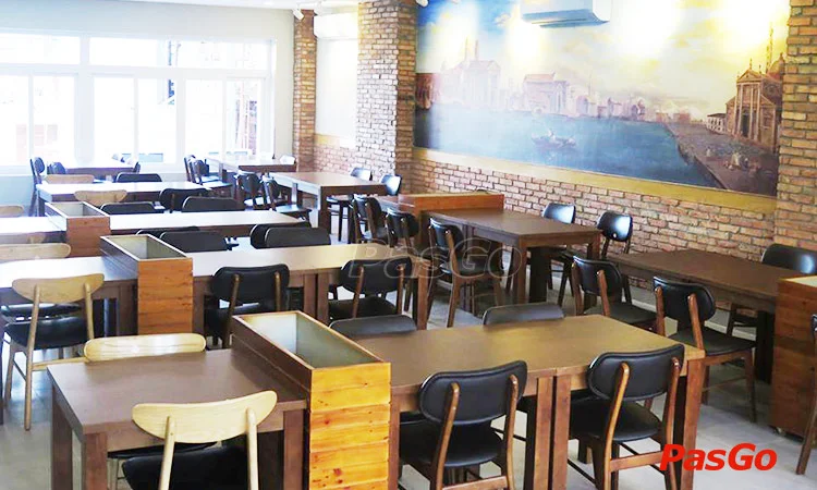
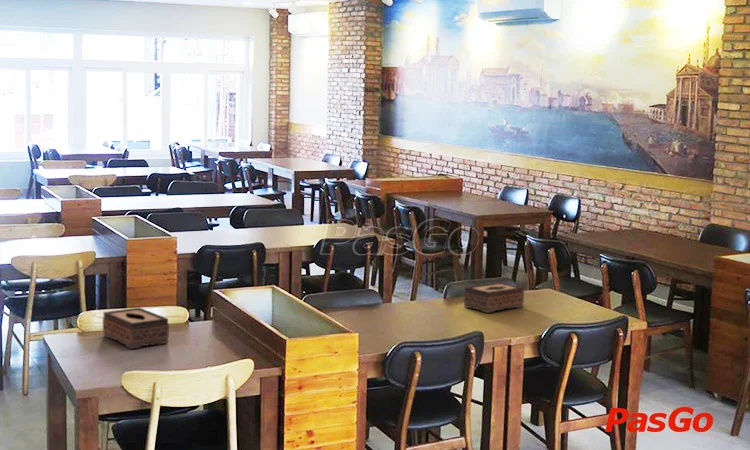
+ tissue box [102,307,170,350]
+ tissue box [463,281,525,314]
